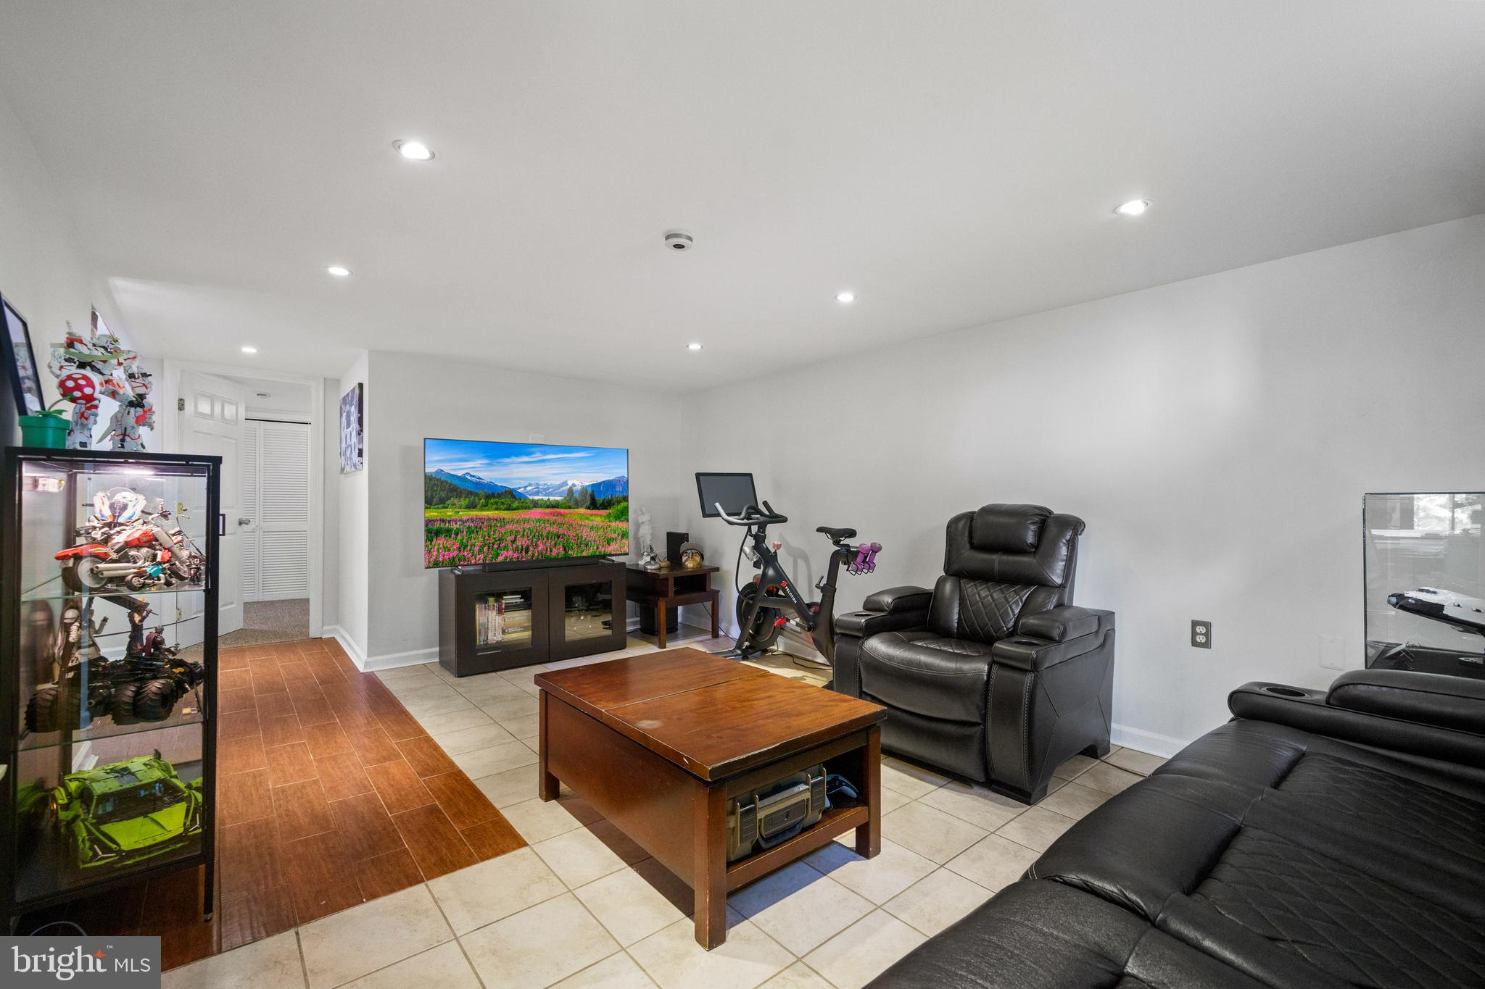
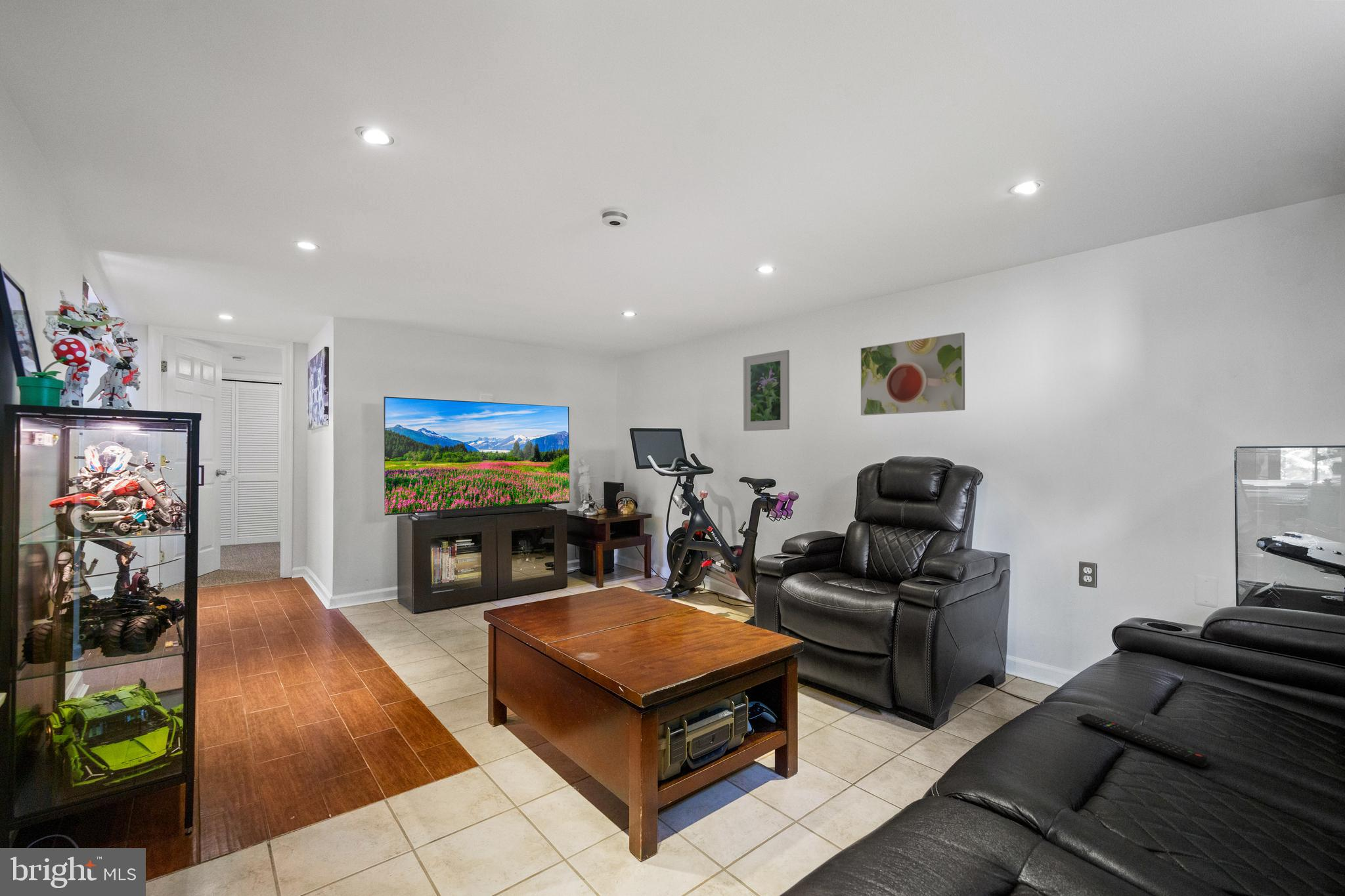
+ remote control [1076,713,1208,767]
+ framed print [860,332,965,416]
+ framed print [743,349,790,431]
